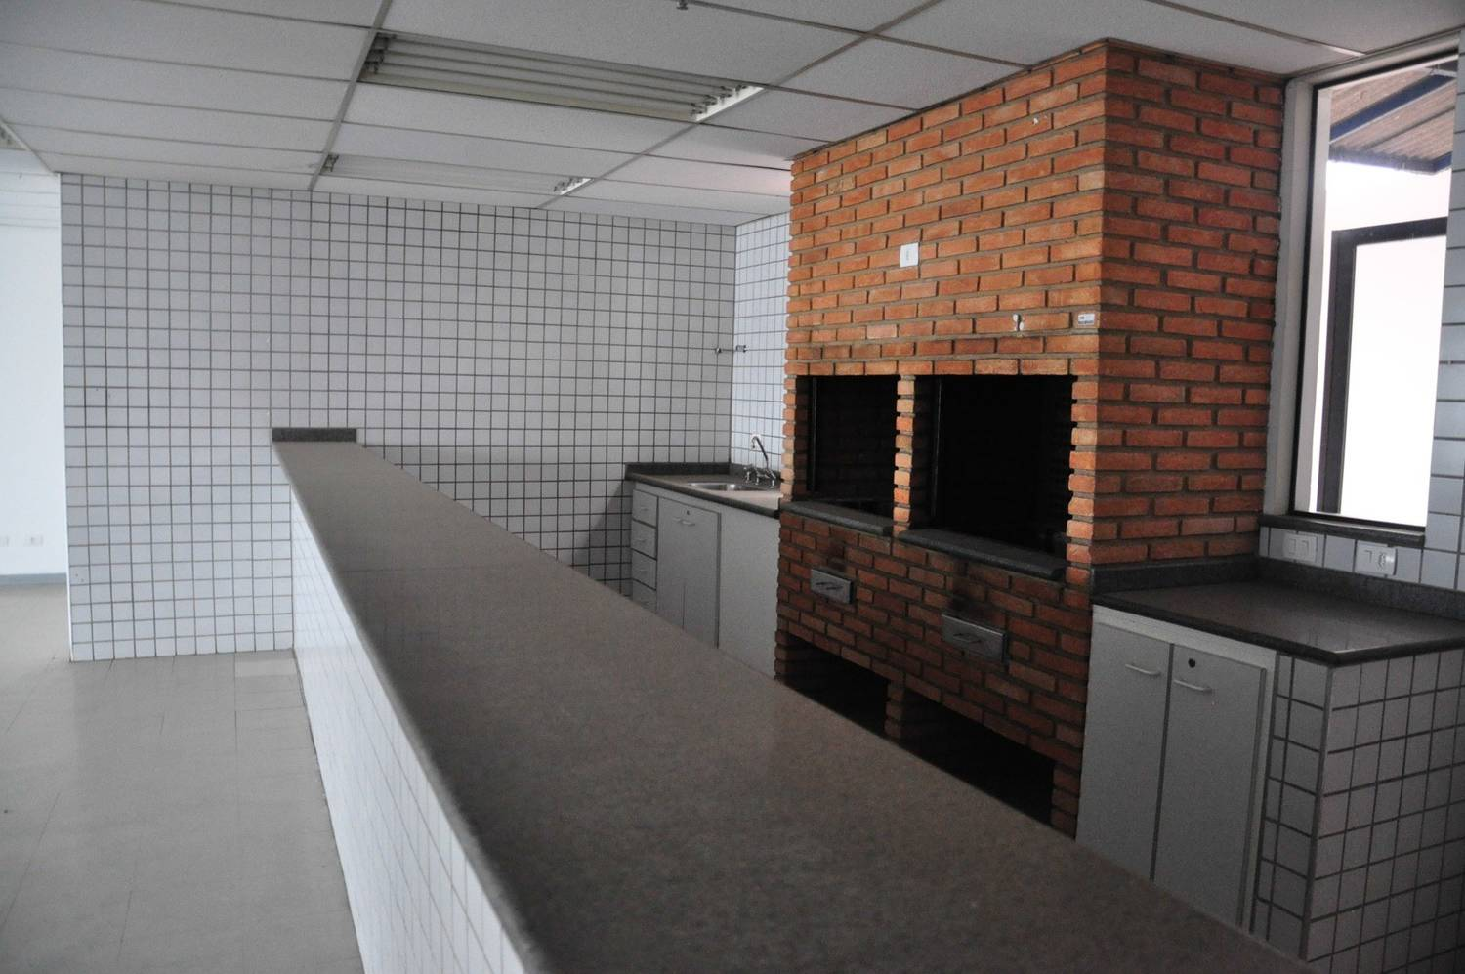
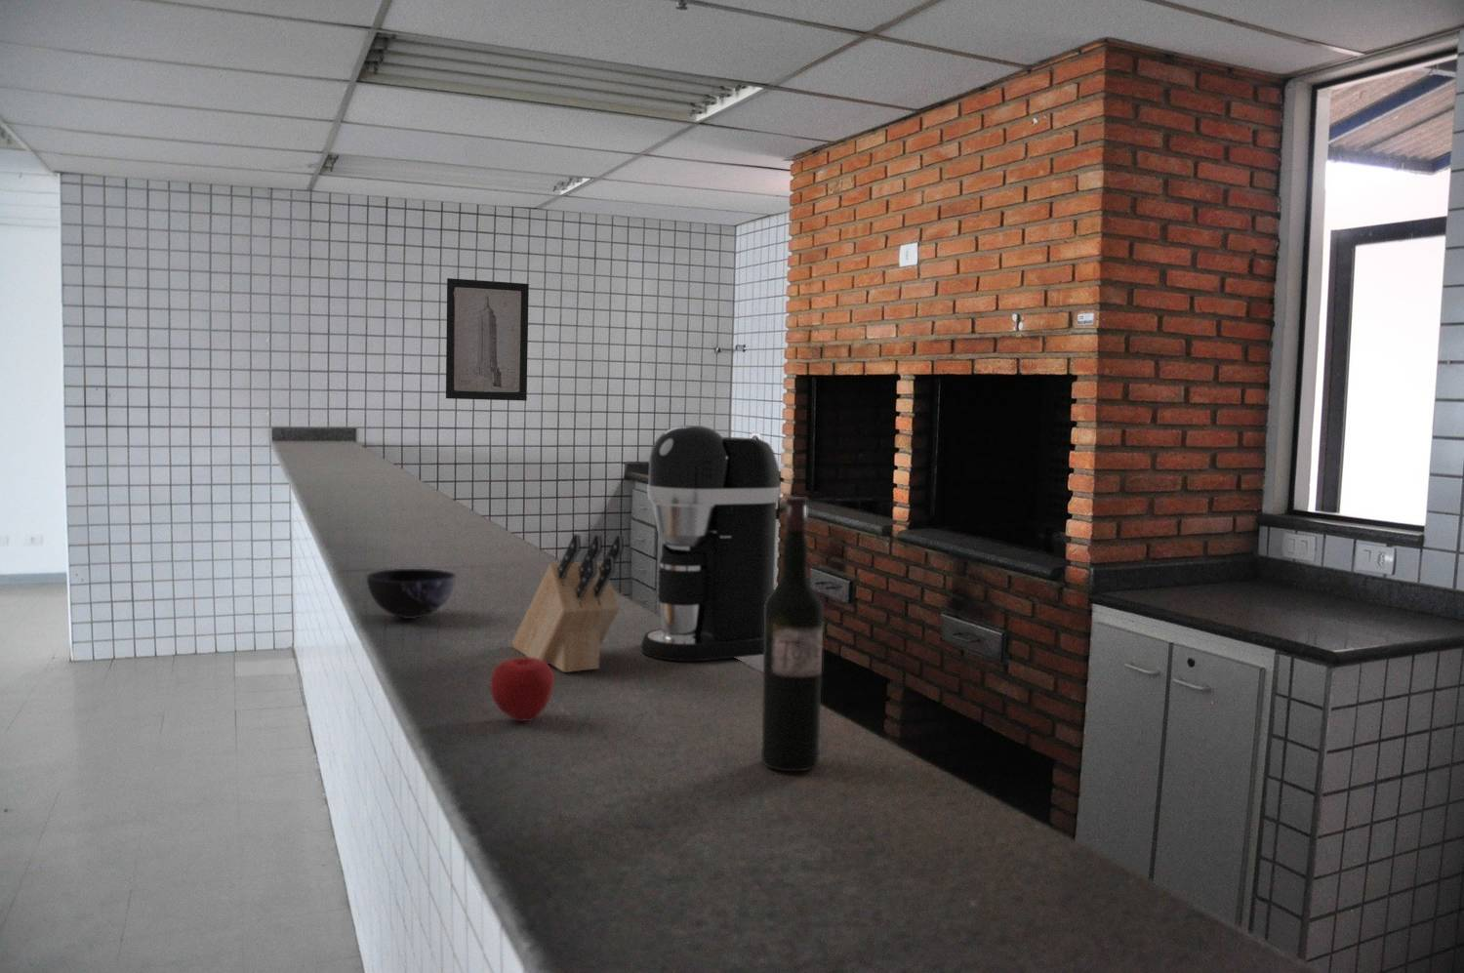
+ knife block [512,533,624,673]
+ wall art [445,277,530,402]
+ wine bottle [760,496,824,772]
+ apple [490,656,555,722]
+ coffee maker [641,425,782,661]
+ bowl [366,568,457,620]
